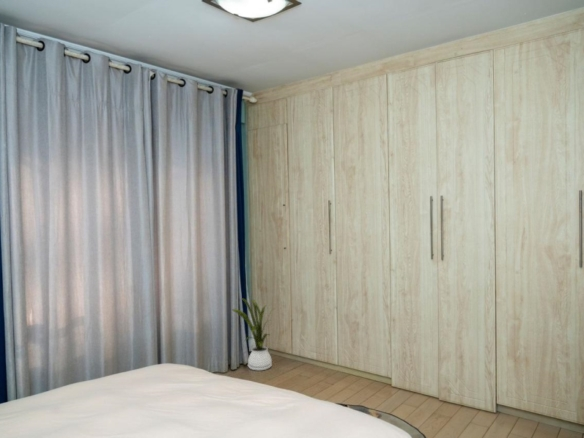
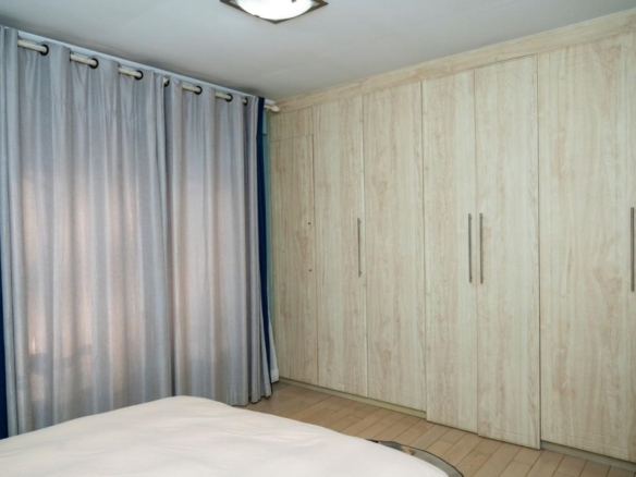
- house plant [231,298,276,372]
